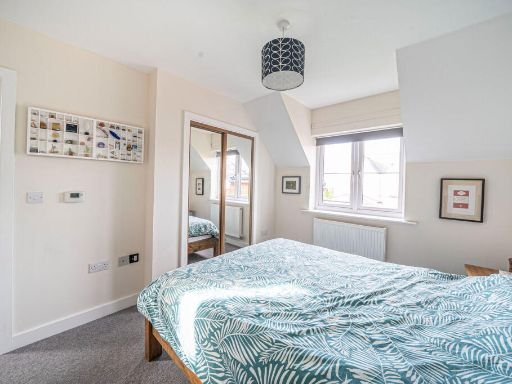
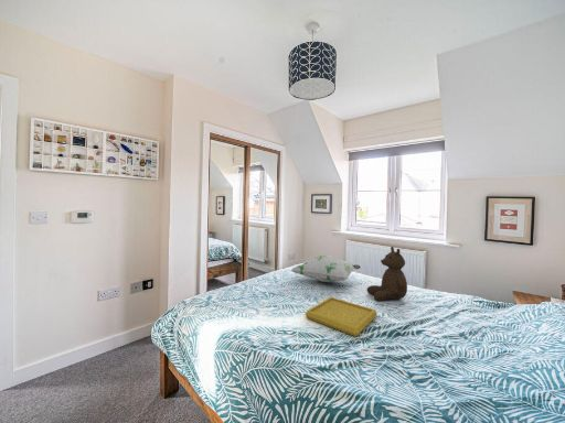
+ teddy bear [366,246,408,302]
+ serving tray [305,296,379,337]
+ decorative pillow [290,254,362,283]
